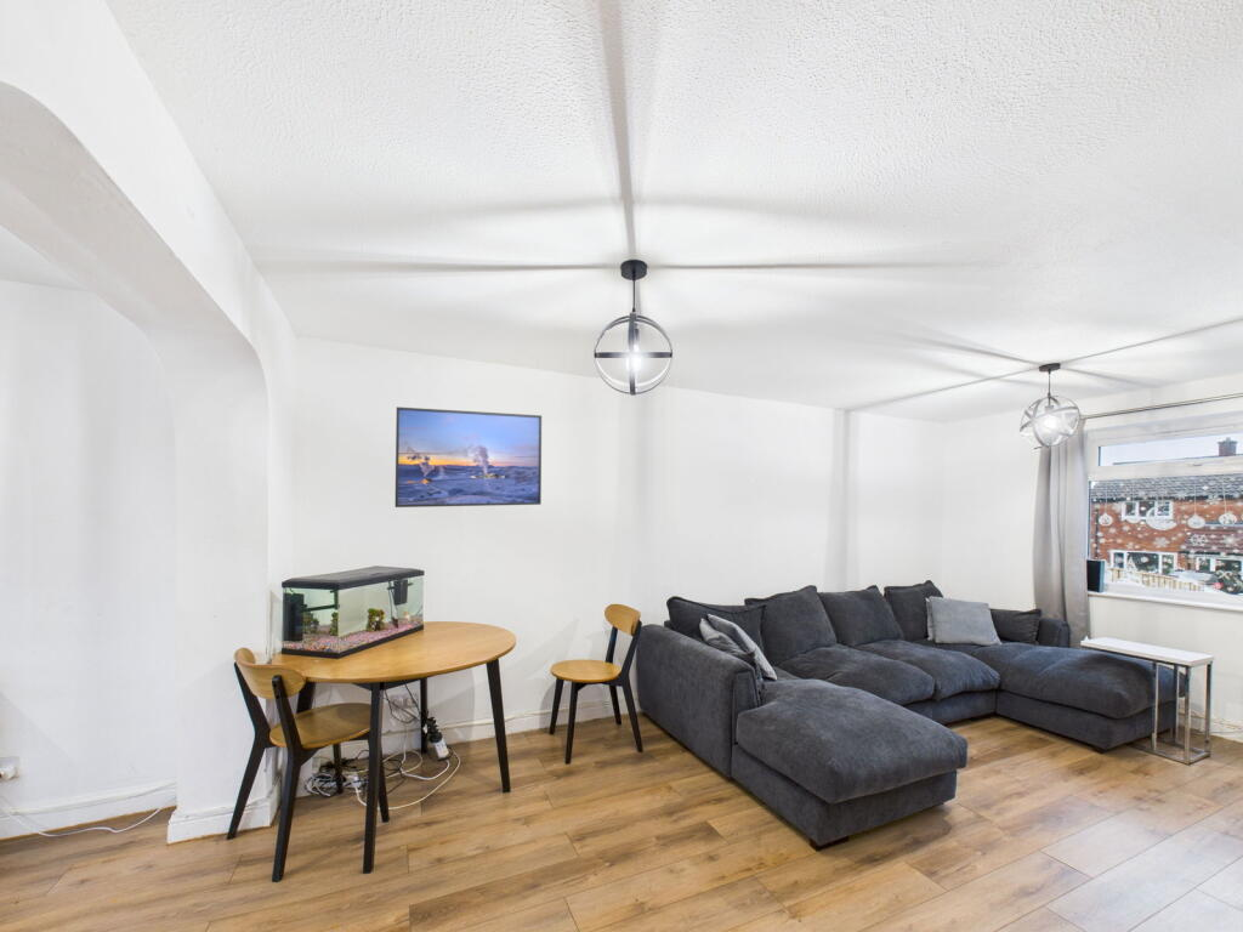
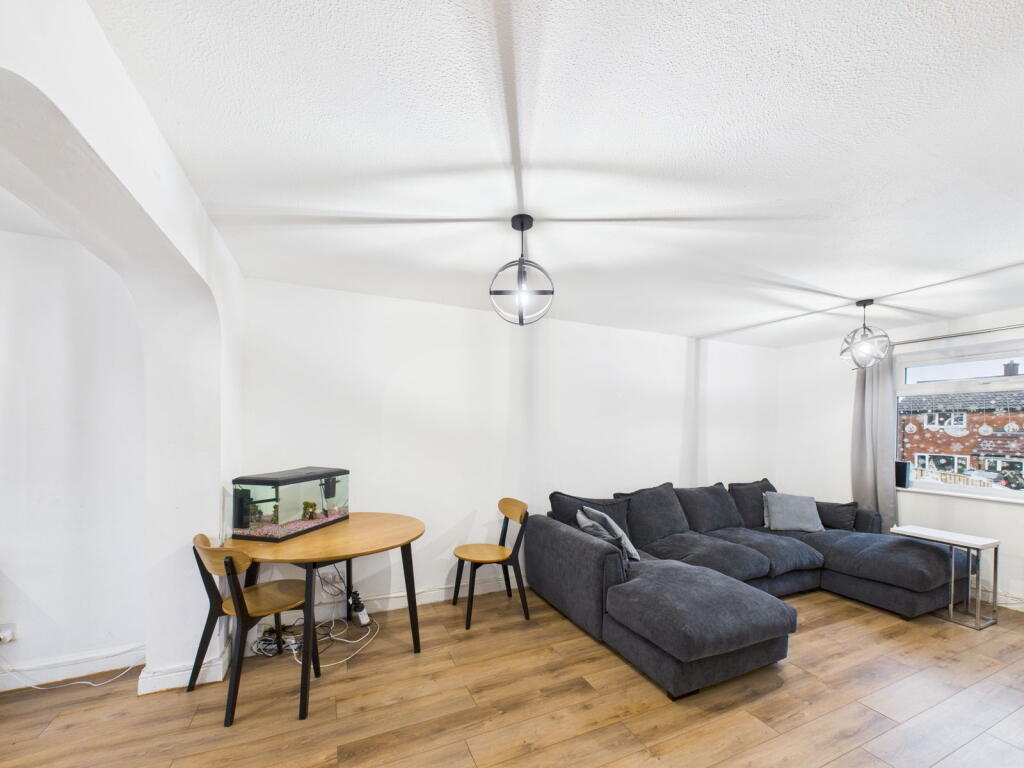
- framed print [395,405,543,508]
